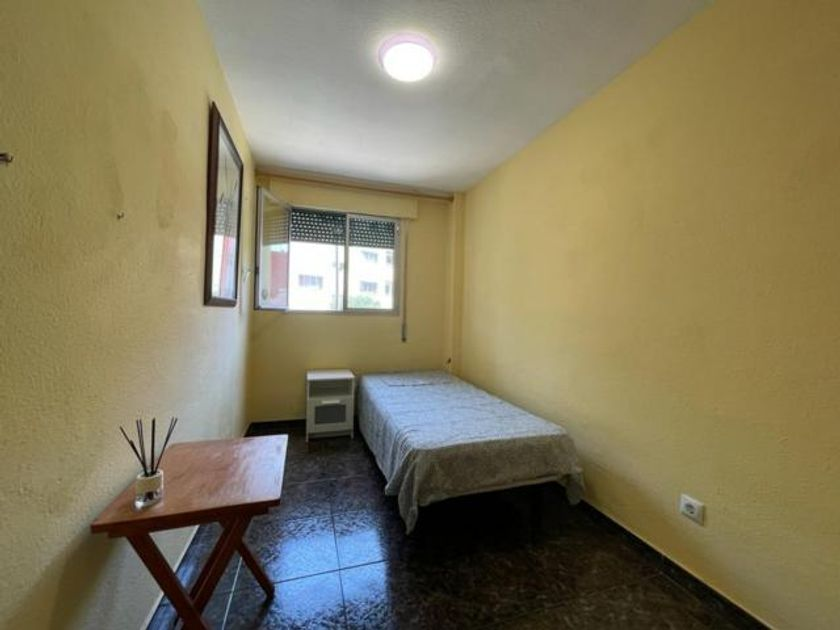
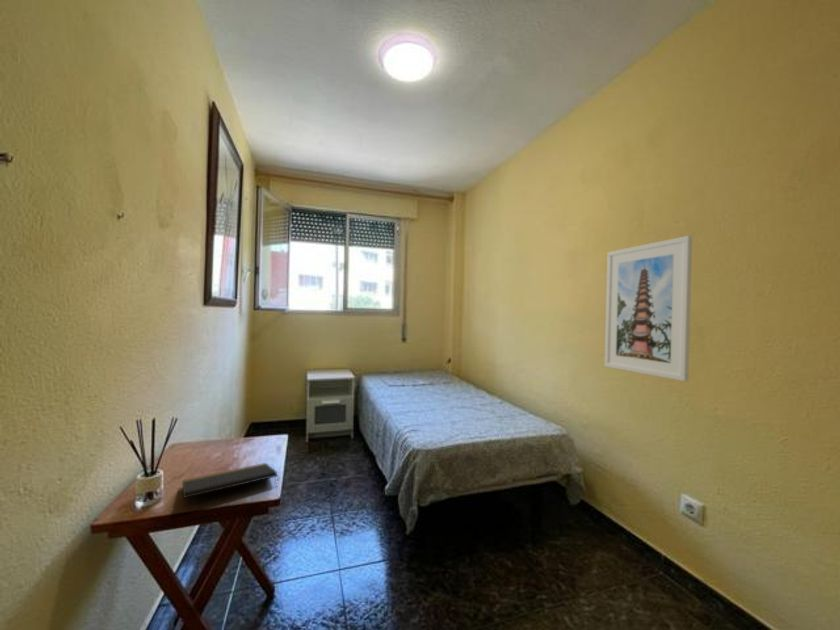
+ notepad [181,462,279,499]
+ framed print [604,235,693,382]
